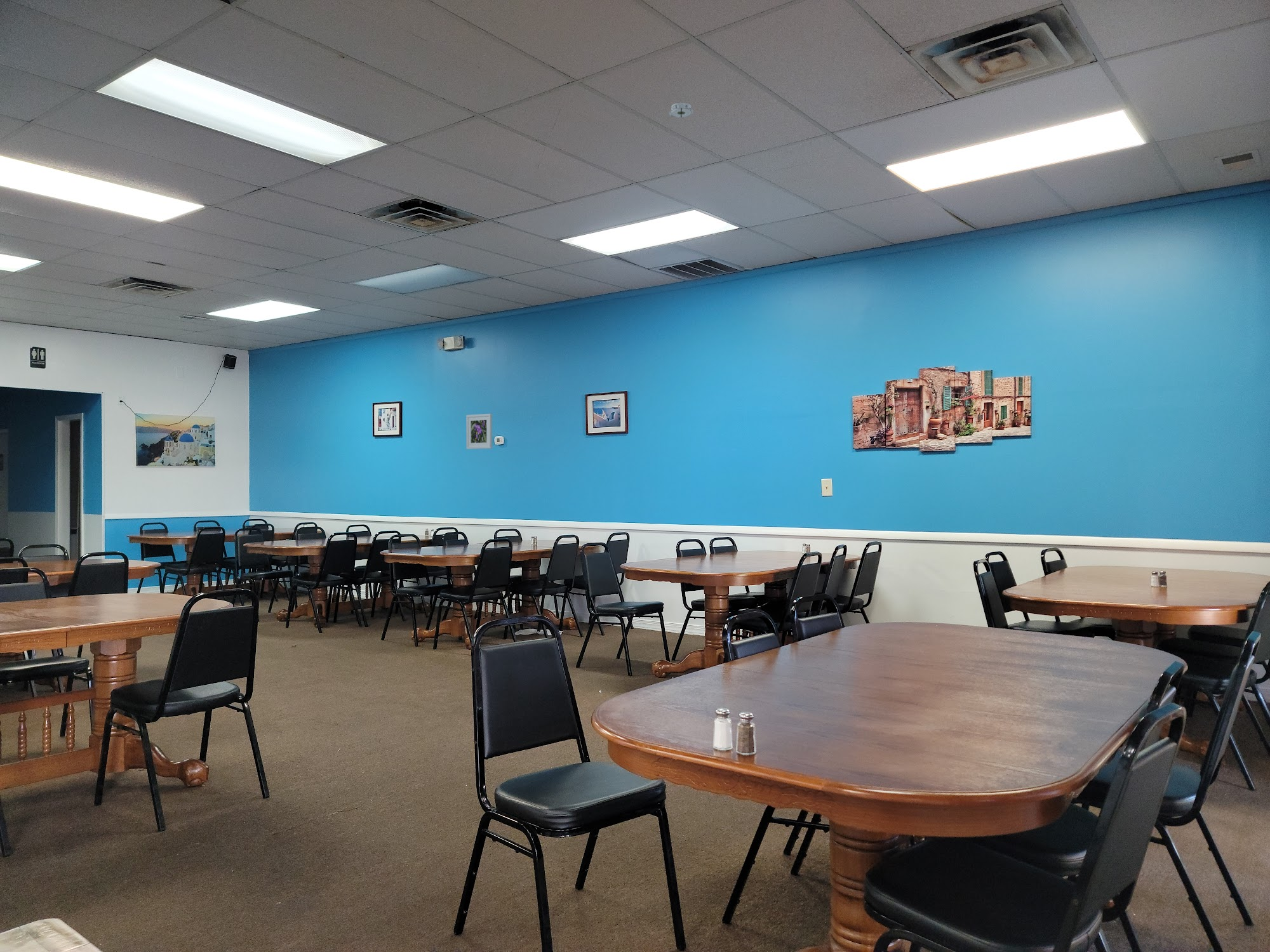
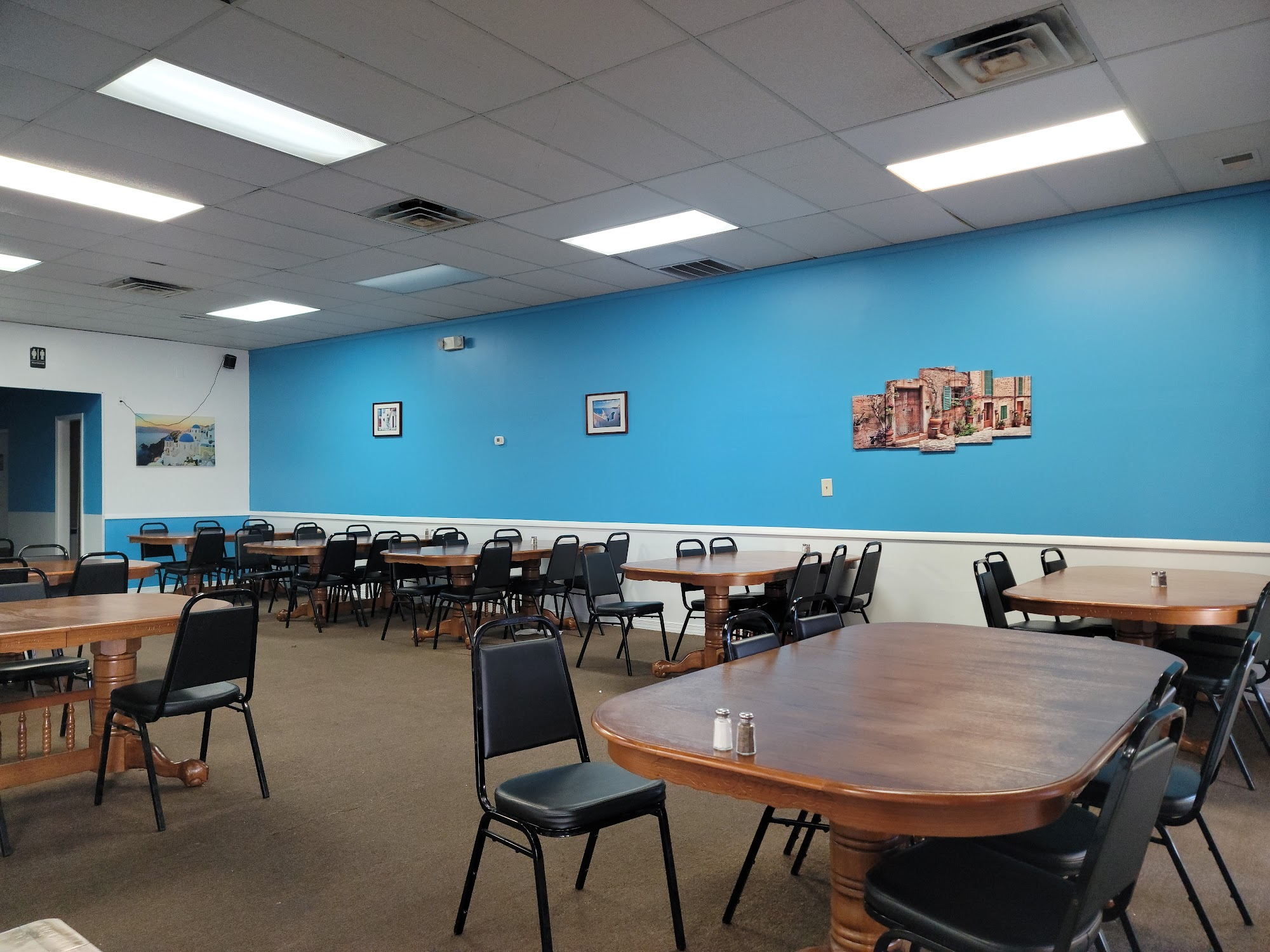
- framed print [465,413,493,450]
- smoke detector [667,102,694,119]
